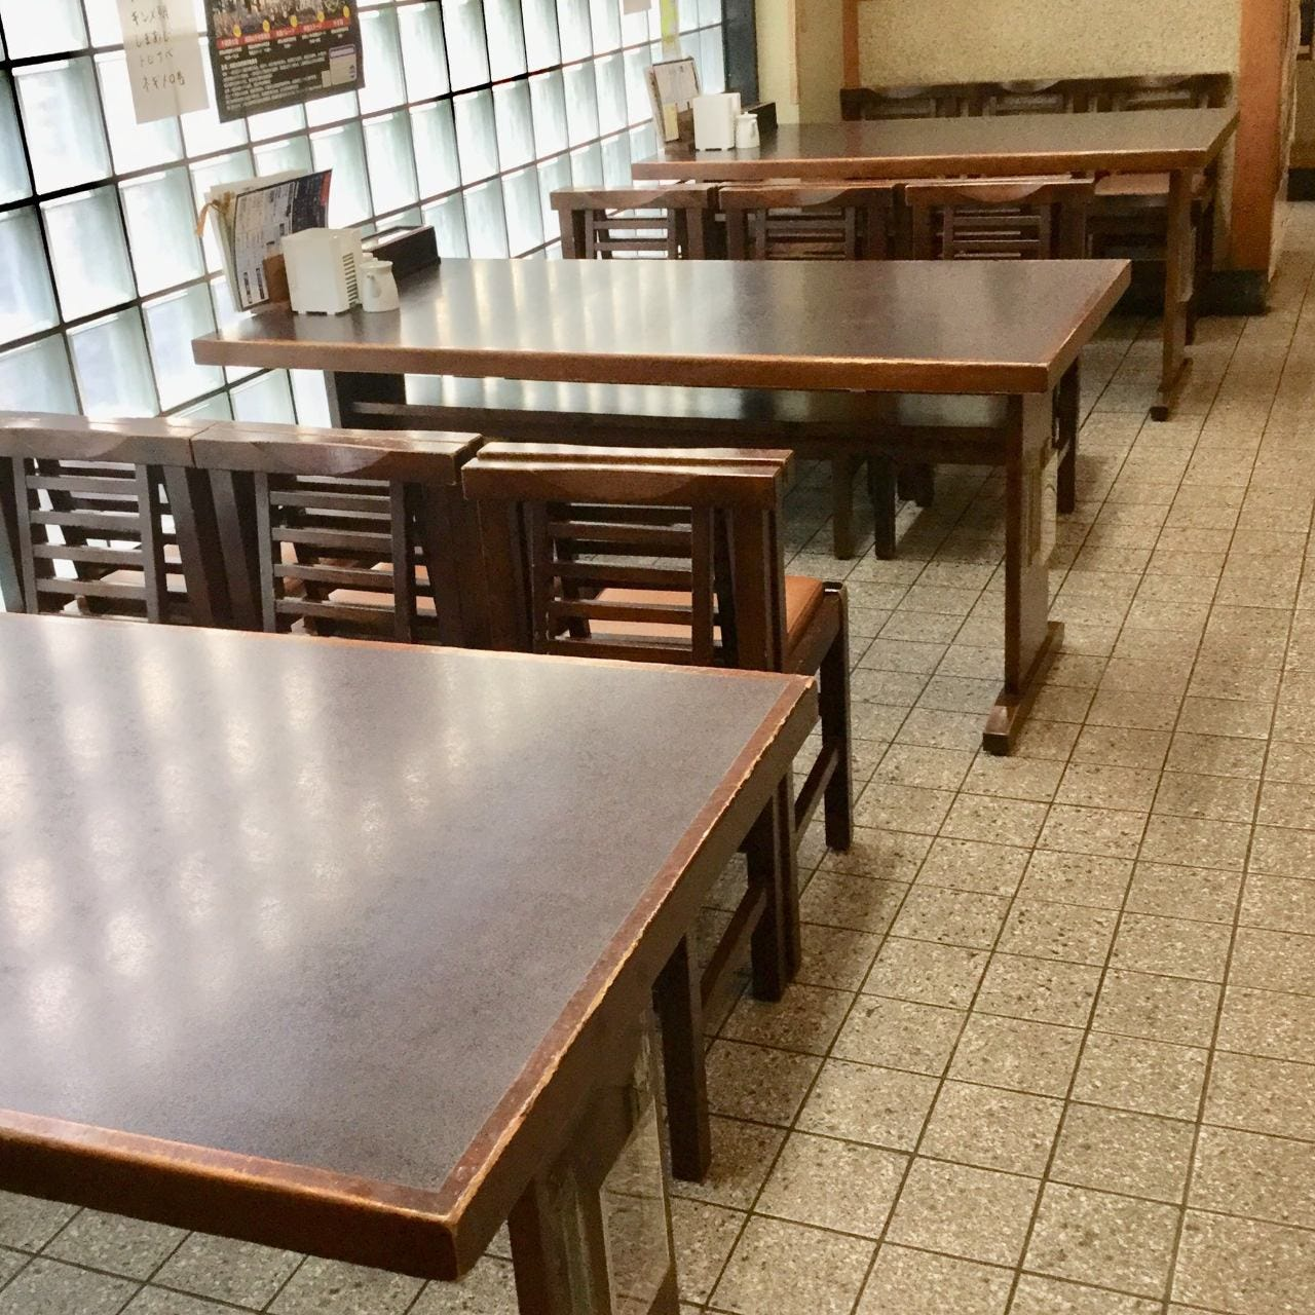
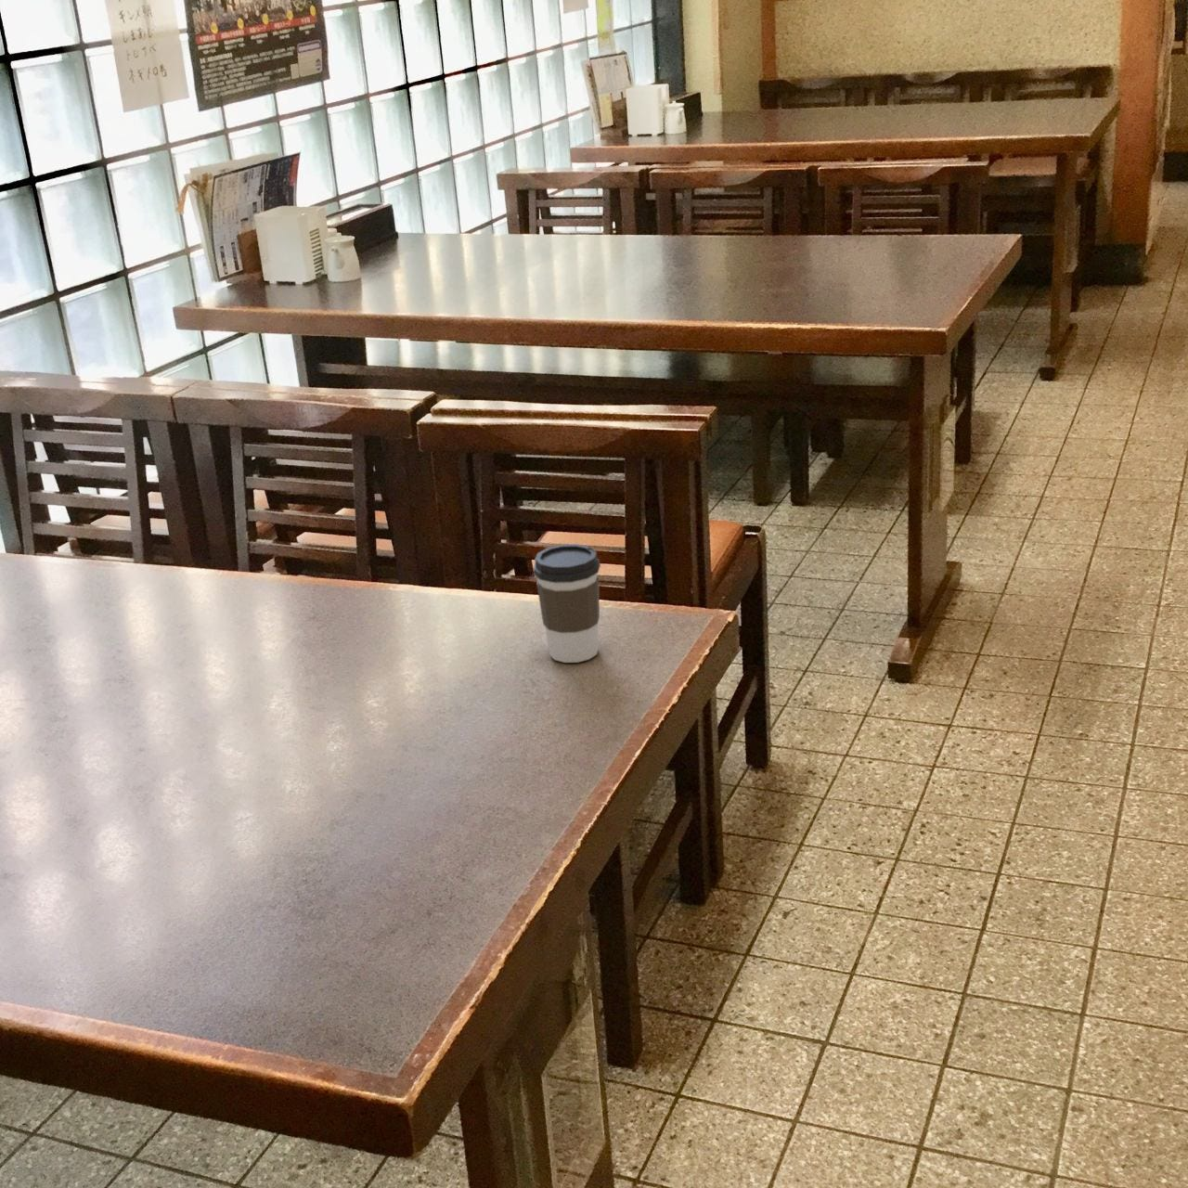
+ coffee cup [533,543,602,664]
